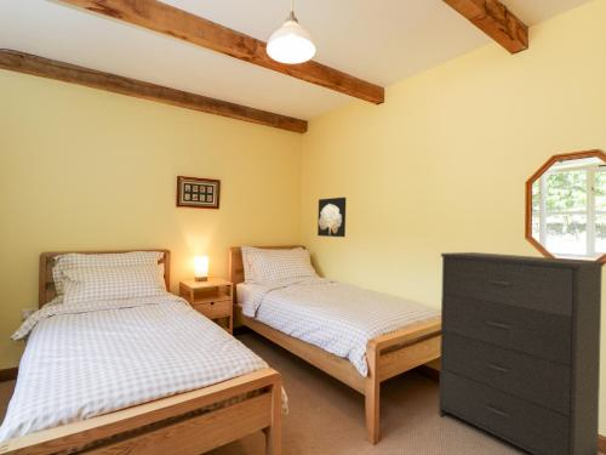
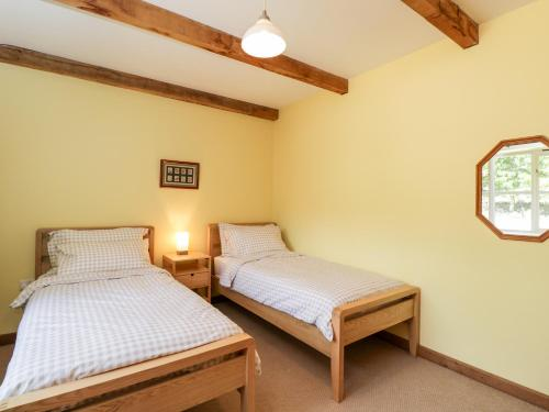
- wall art [316,197,347,238]
- dresser [438,251,606,455]
